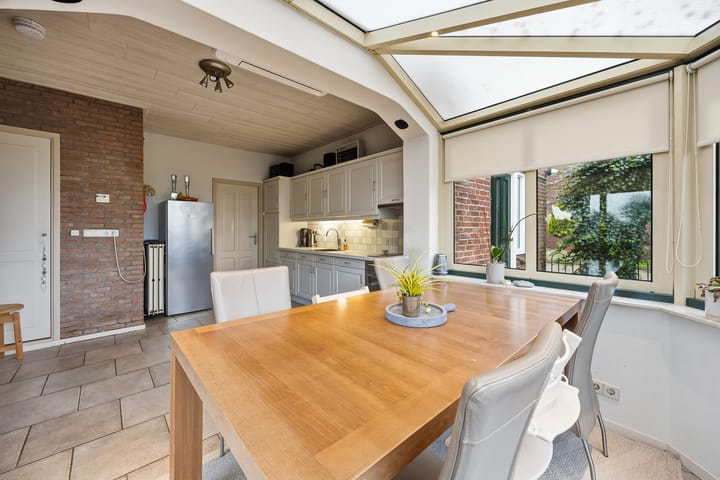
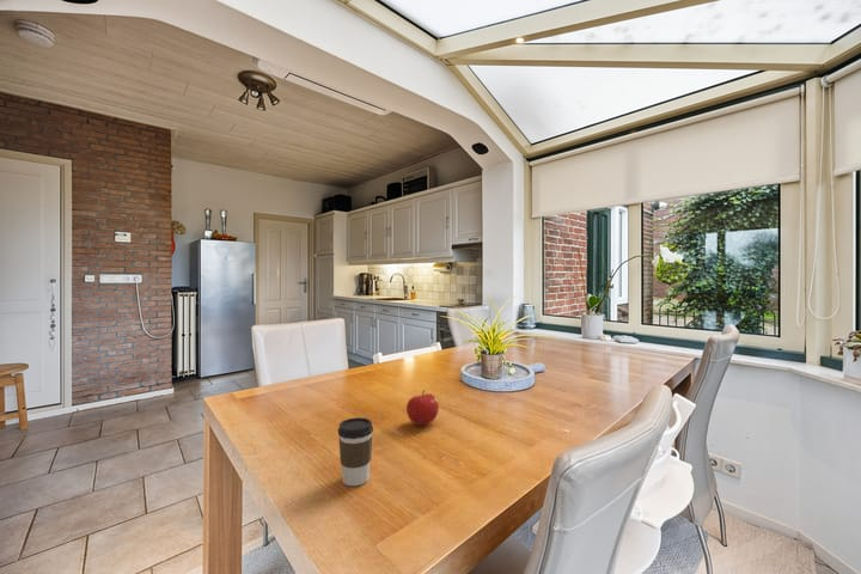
+ fruit [405,389,440,426]
+ coffee cup [336,416,374,487]
